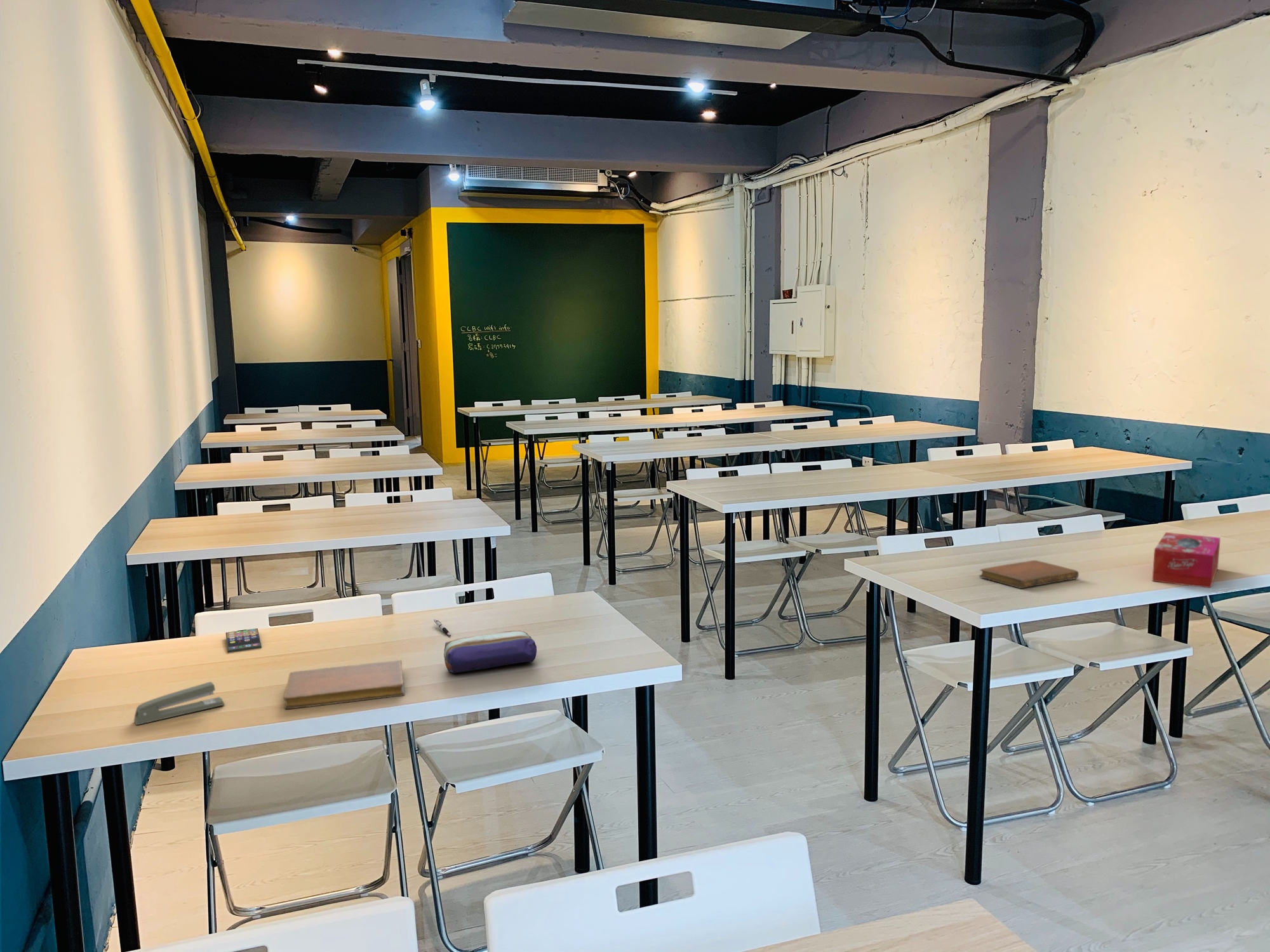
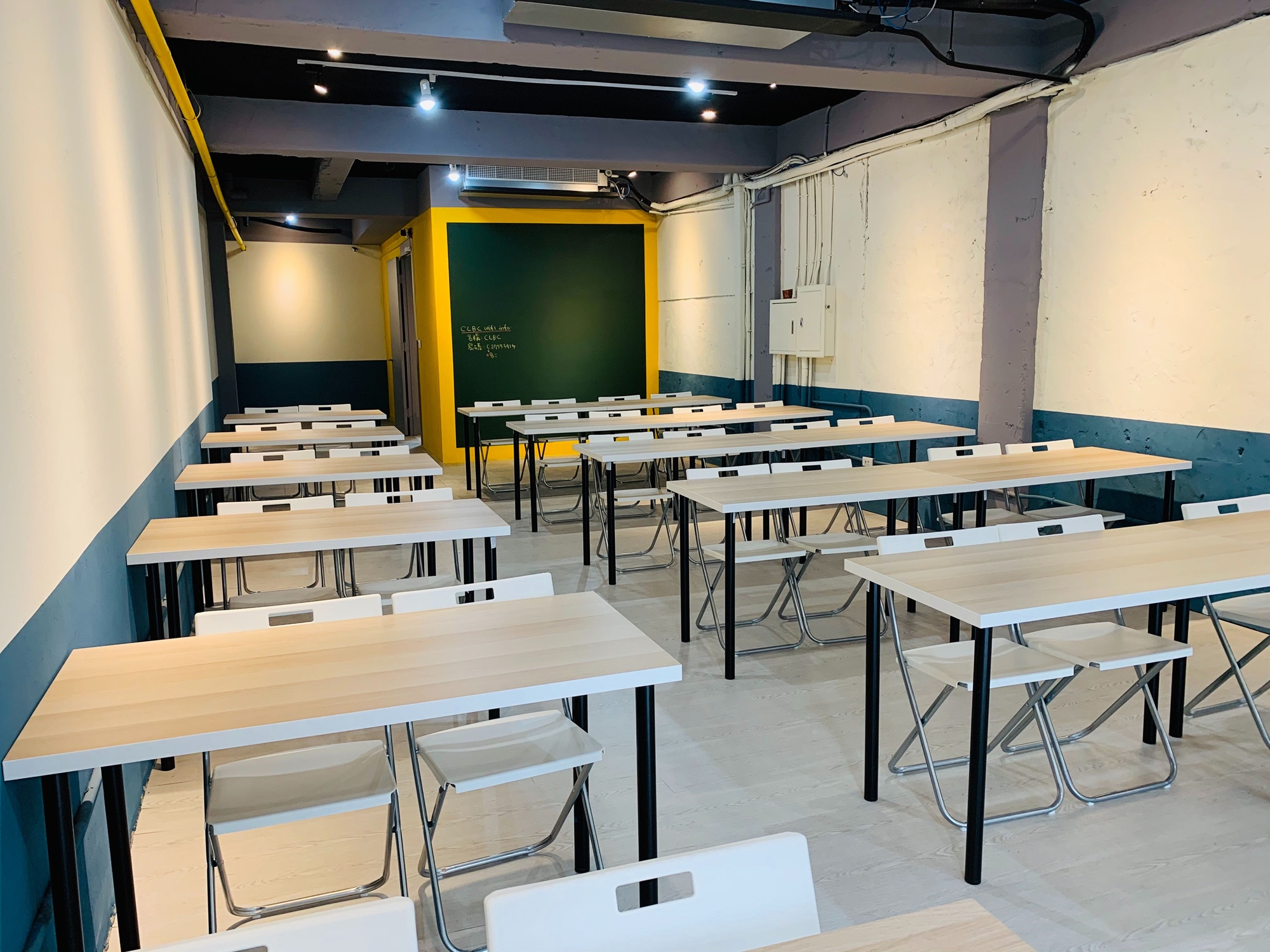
- notebook [283,659,405,710]
- tissue box [1151,532,1221,588]
- pen [433,618,451,637]
- smartphone [225,628,262,653]
- notebook [979,560,1079,589]
- stapler [133,681,225,726]
- pencil case [443,630,537,674]
